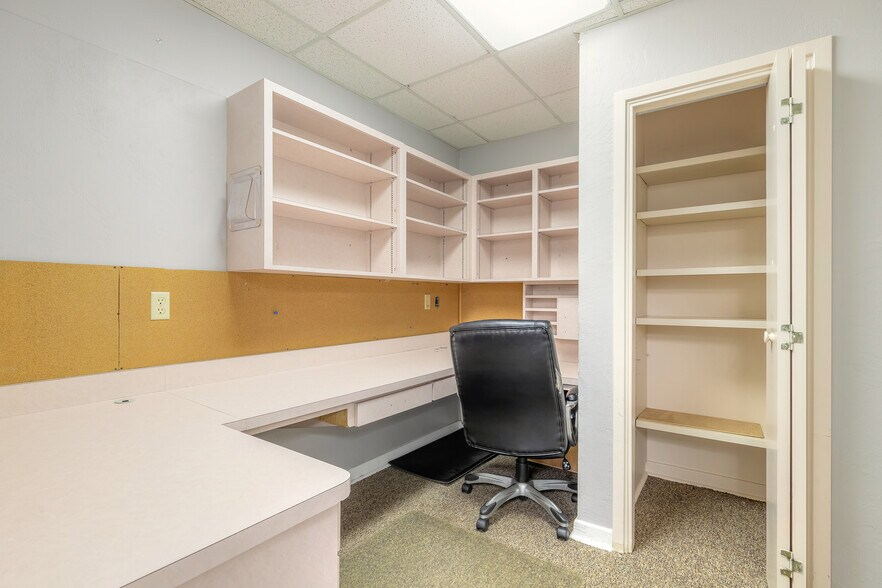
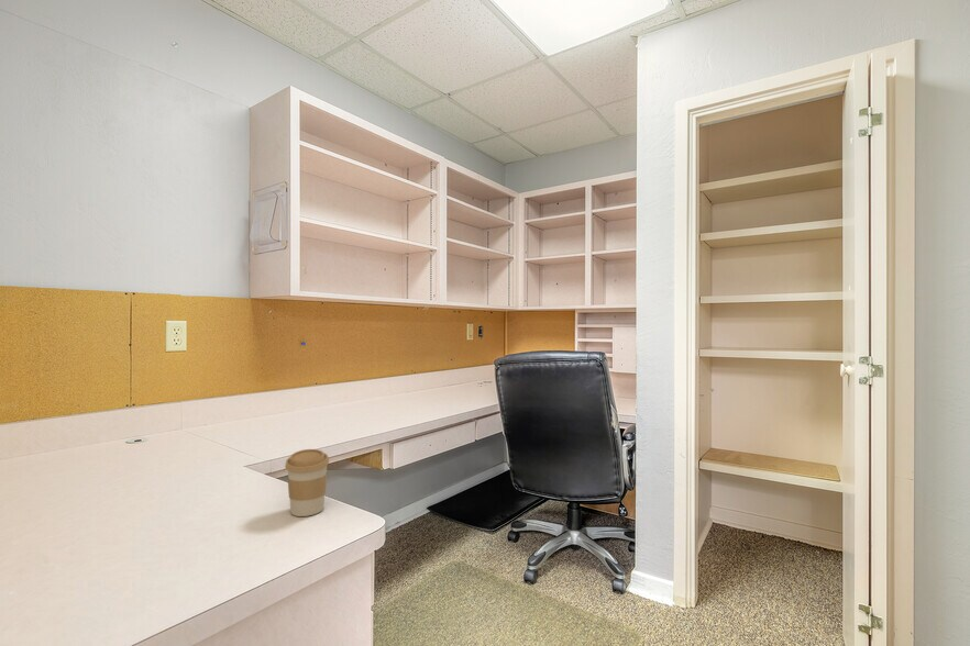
+ coffee cup [284,448,330,517]
